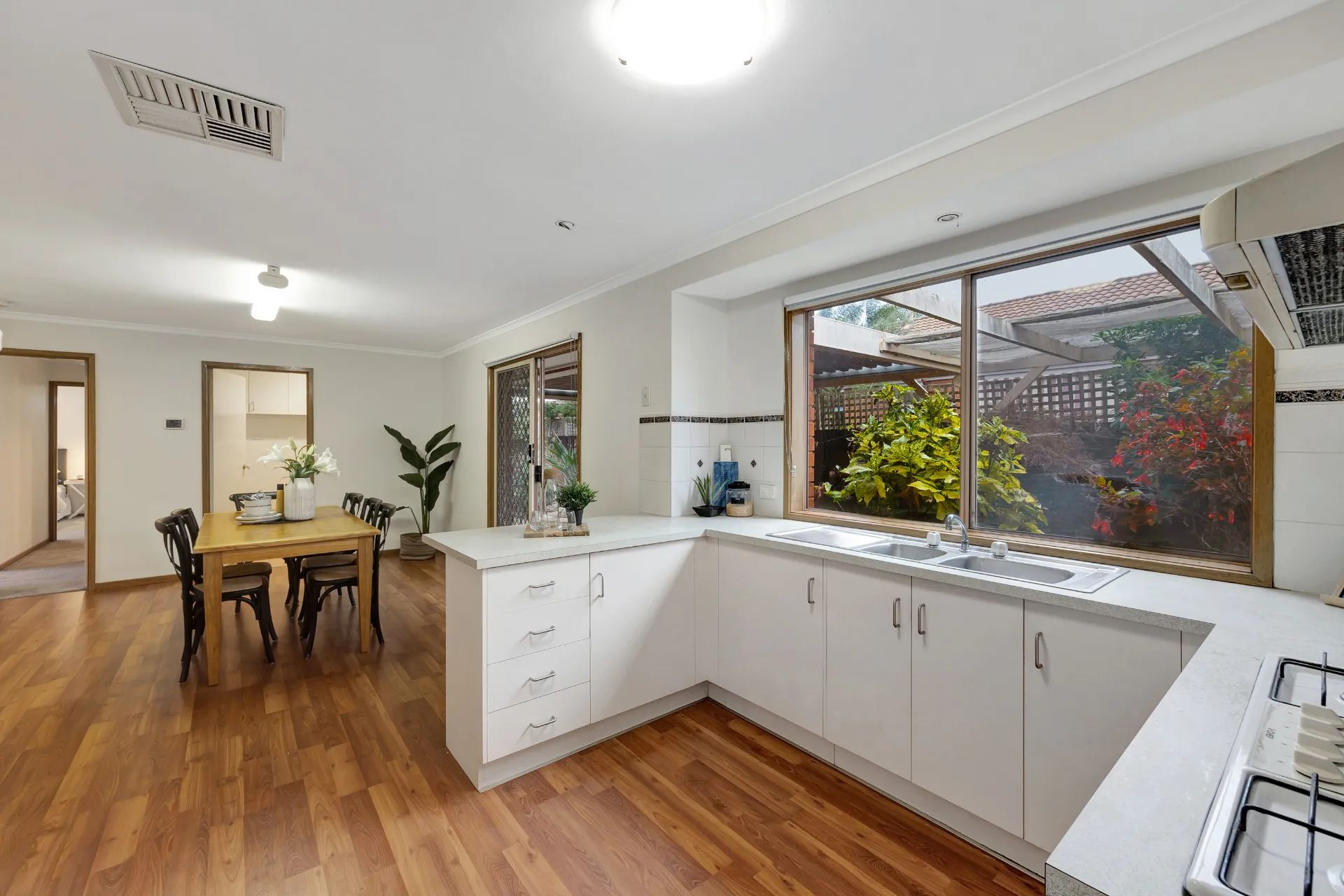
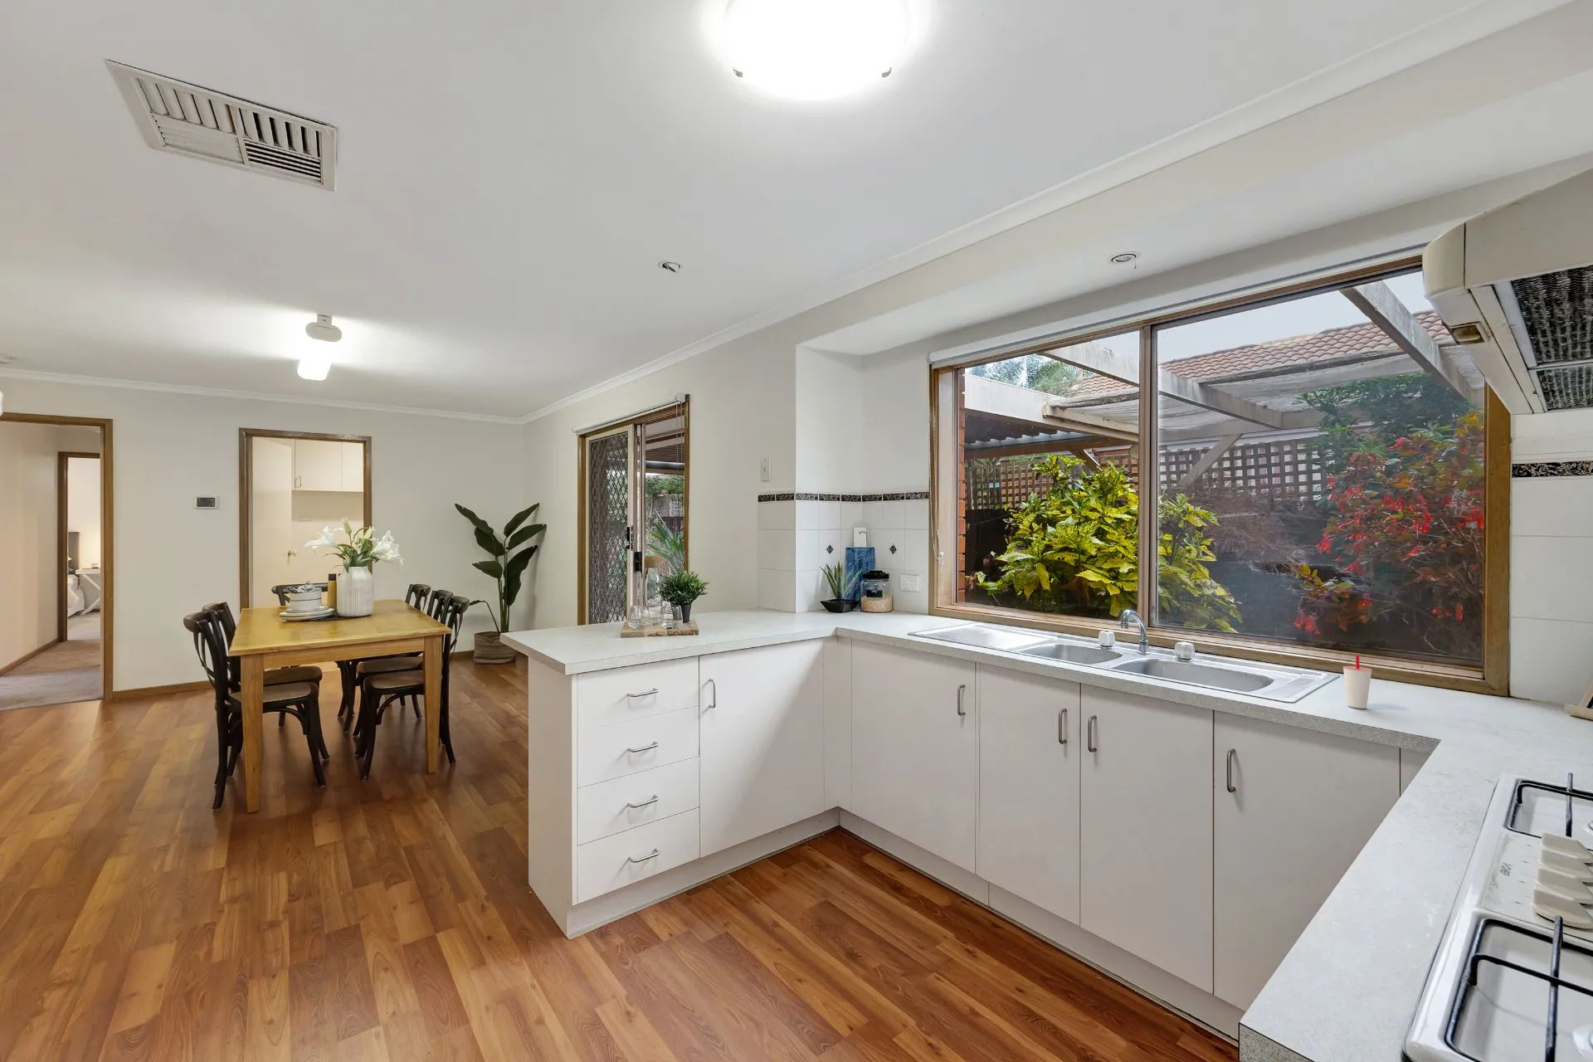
+ cup [1342,654,1374,709]
